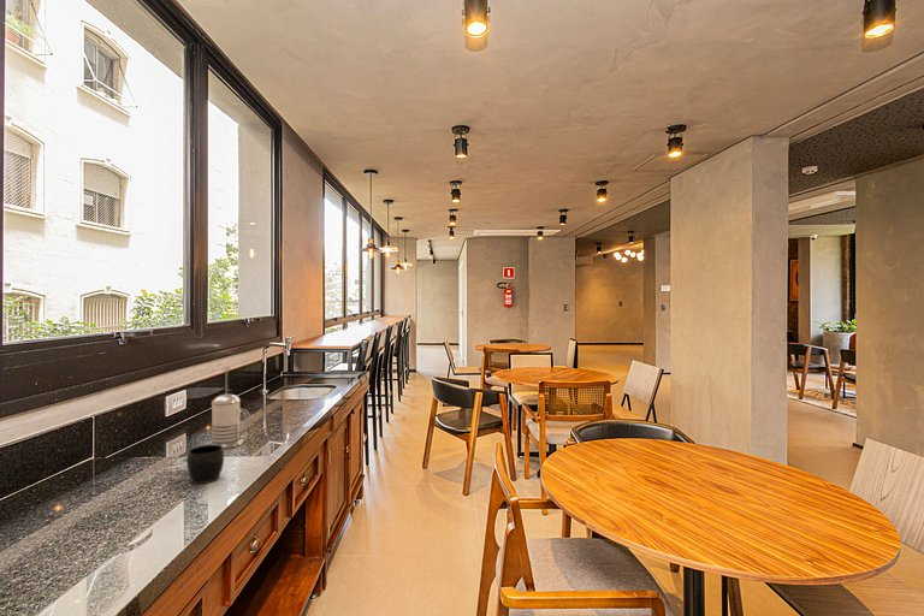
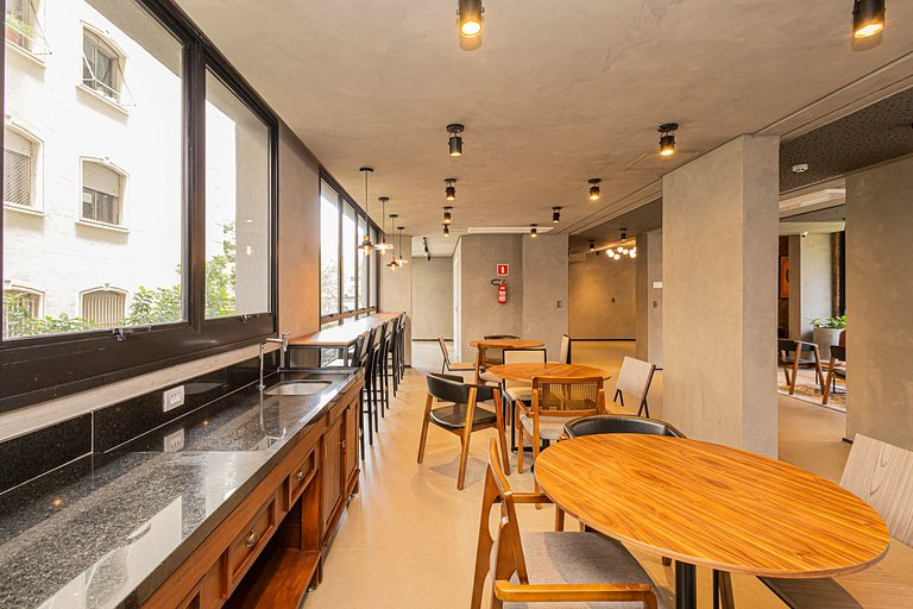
- french press [207,366,251,449]
- mug [185,444,225,485]
